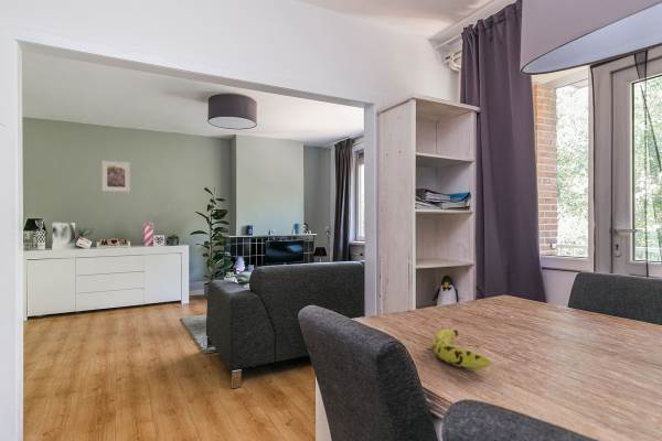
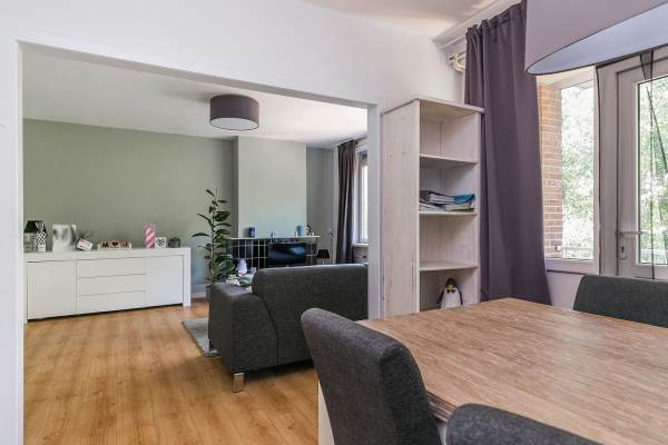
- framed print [102,160,131,193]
- fruit [430,329,492,370]
